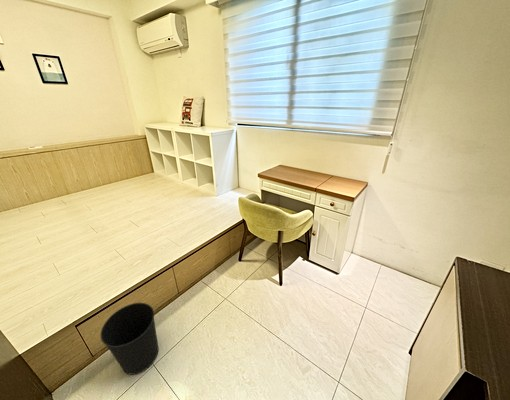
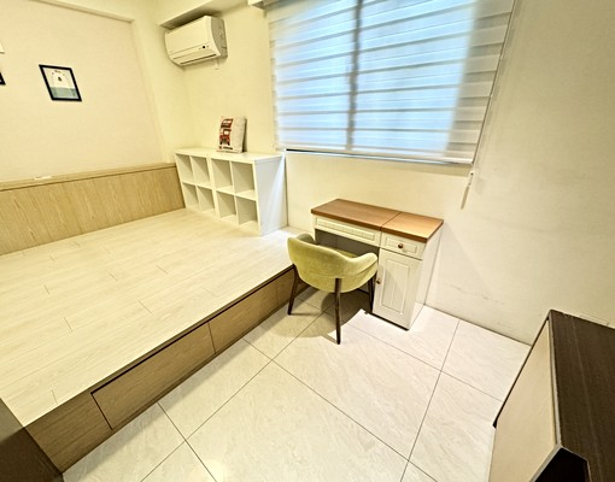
- wastebasket [100,302,160,376]
